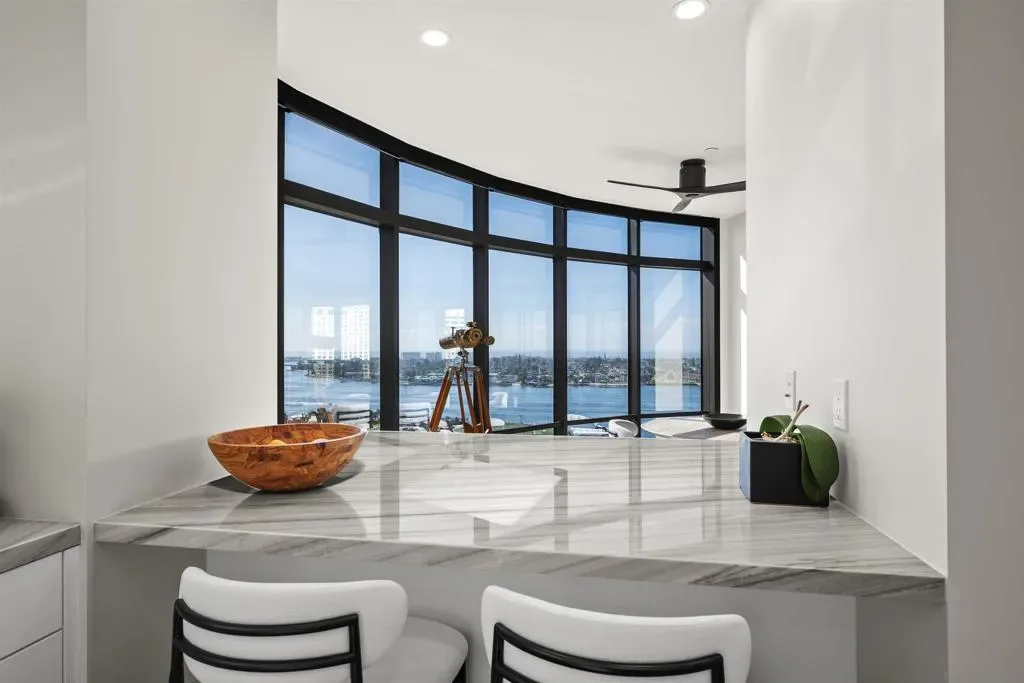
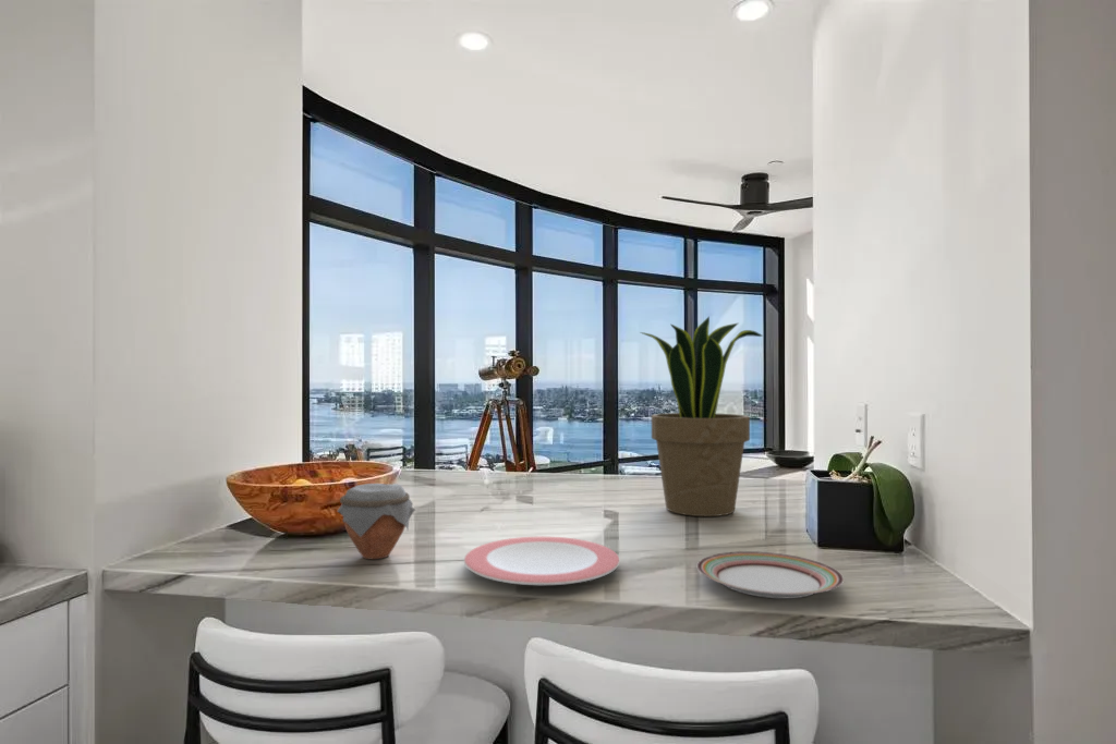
+ plate [463,536,621,586]
+ plate [696,550,845,599]
+ potted plant [640,315,764,517]
+ jar [336,483,416,560]
